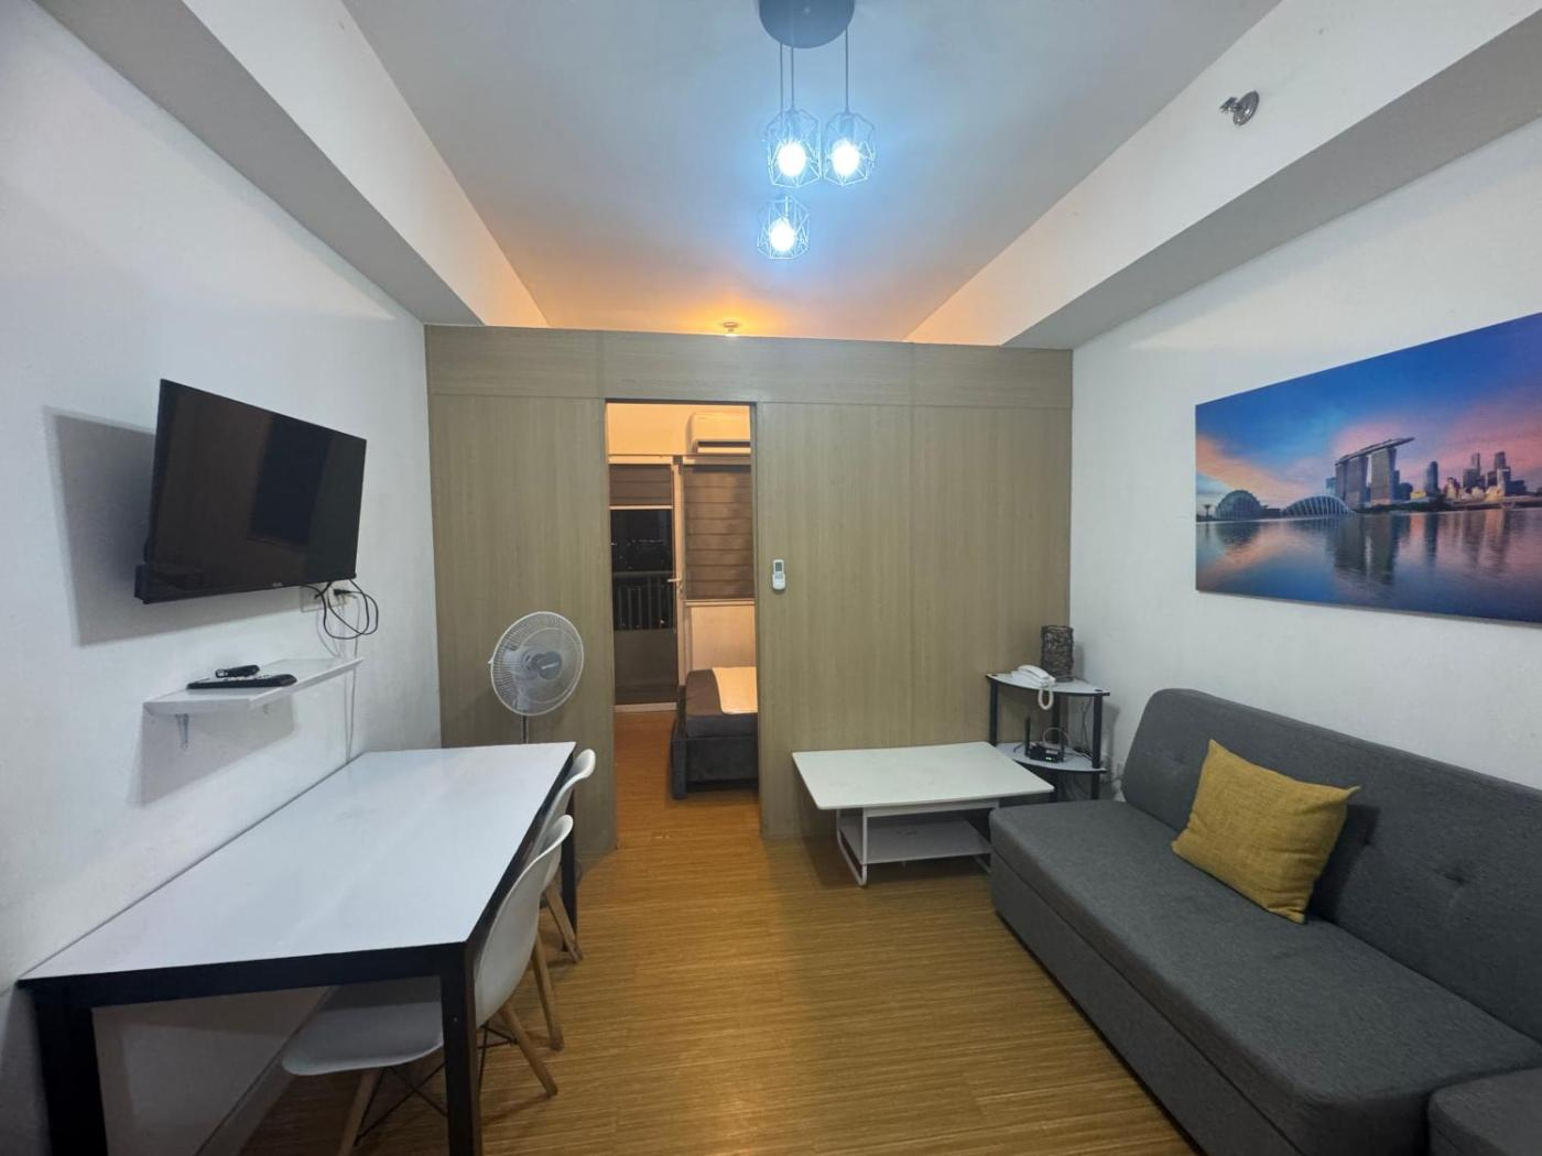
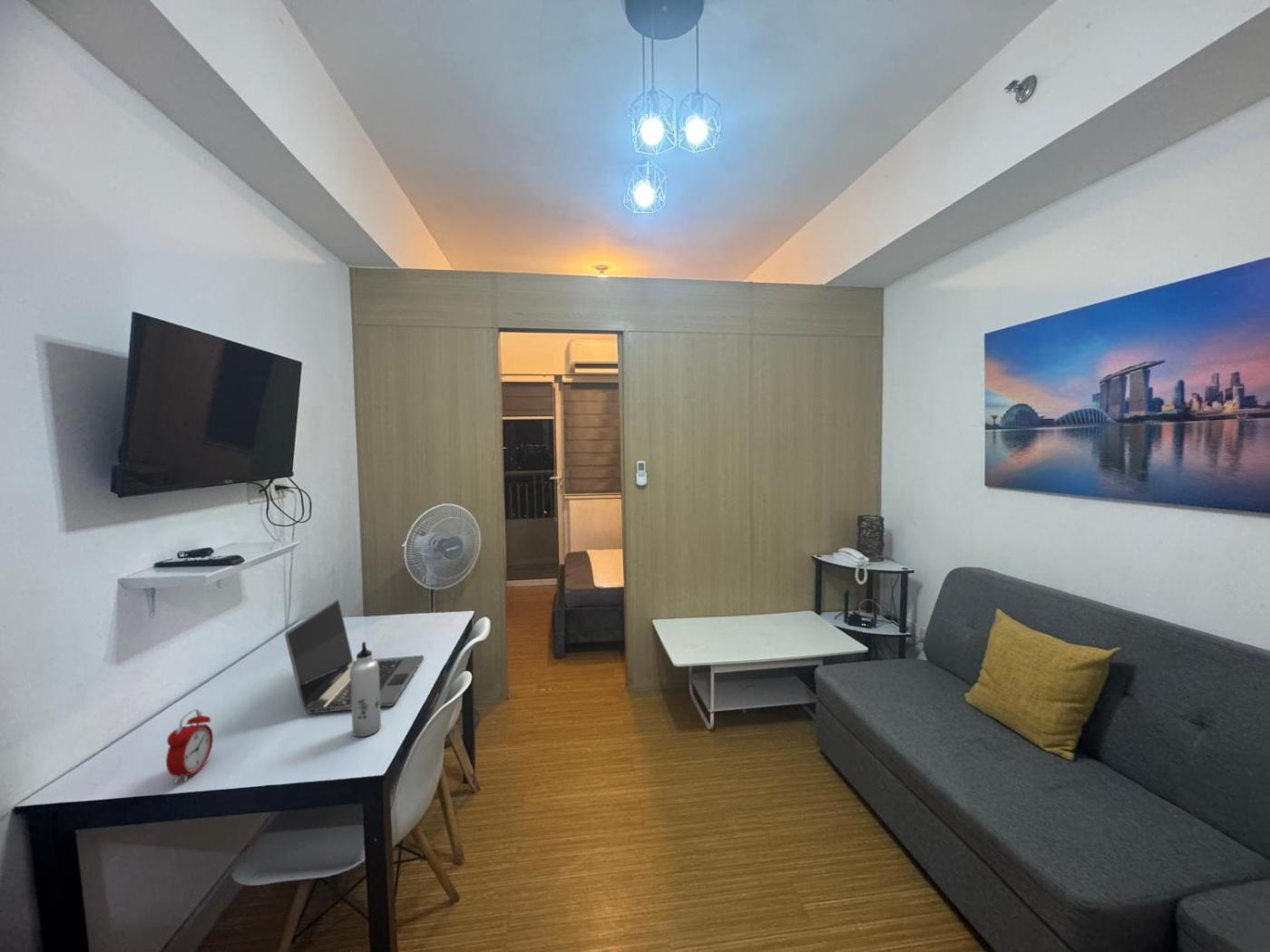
+ laptop [284,598,425,714]
+ alarm clock [165,708,214,784]
+ water bottle [350,641,382,737]
